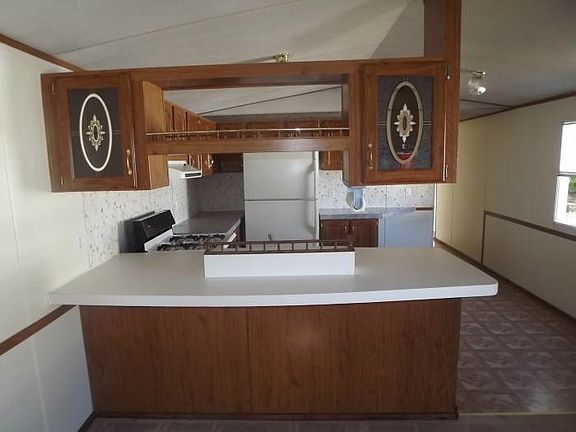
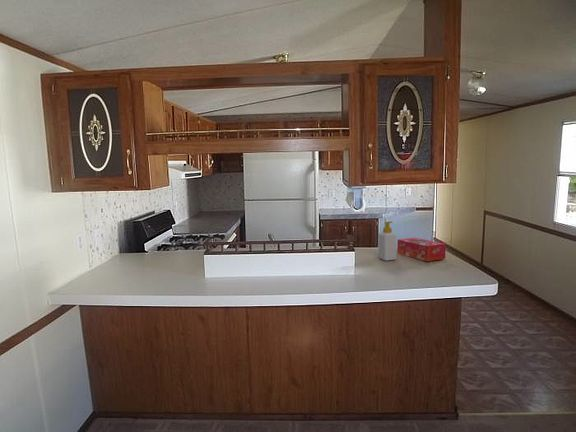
+ soap bottle [378,220,397,262]
+ tissue box [396,237,447,262]
